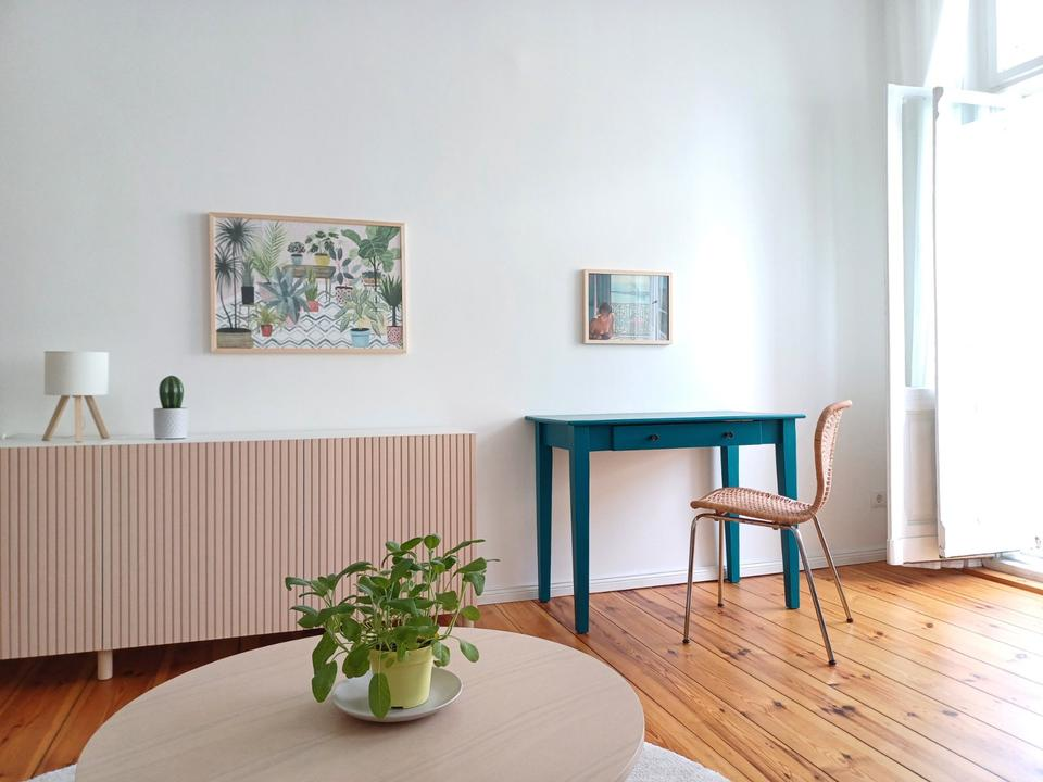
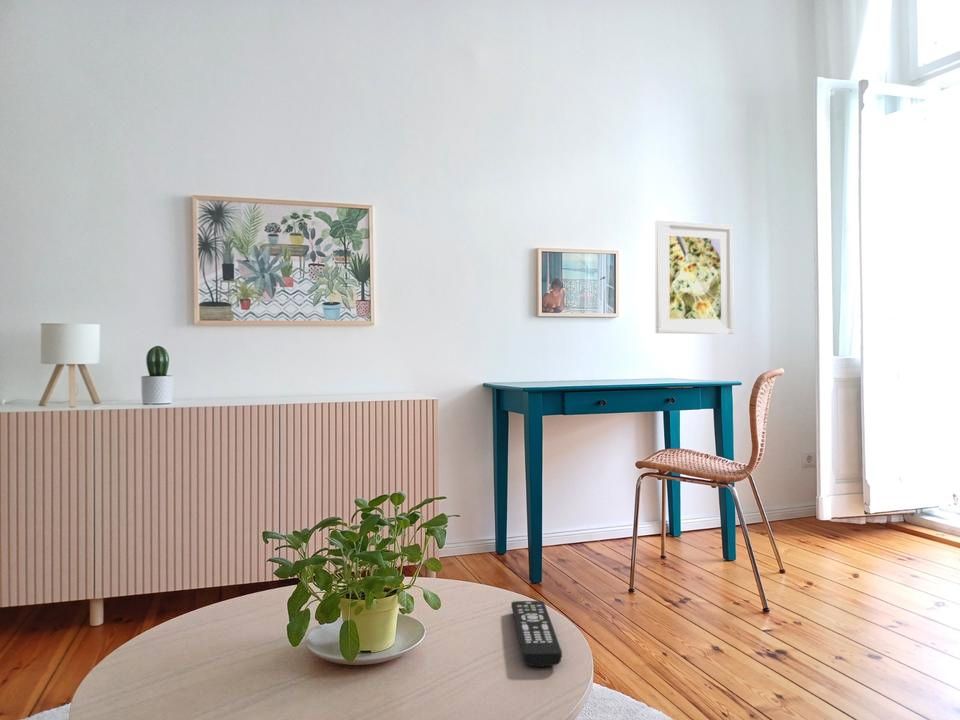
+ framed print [654,219,735,335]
+ remote control [510,600,563,668]
